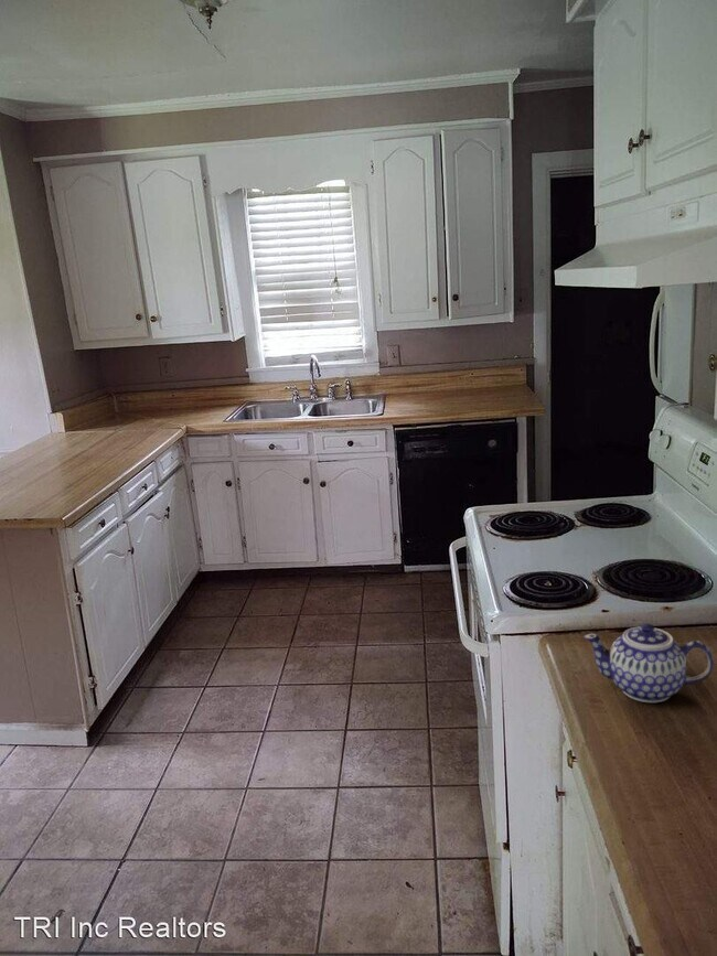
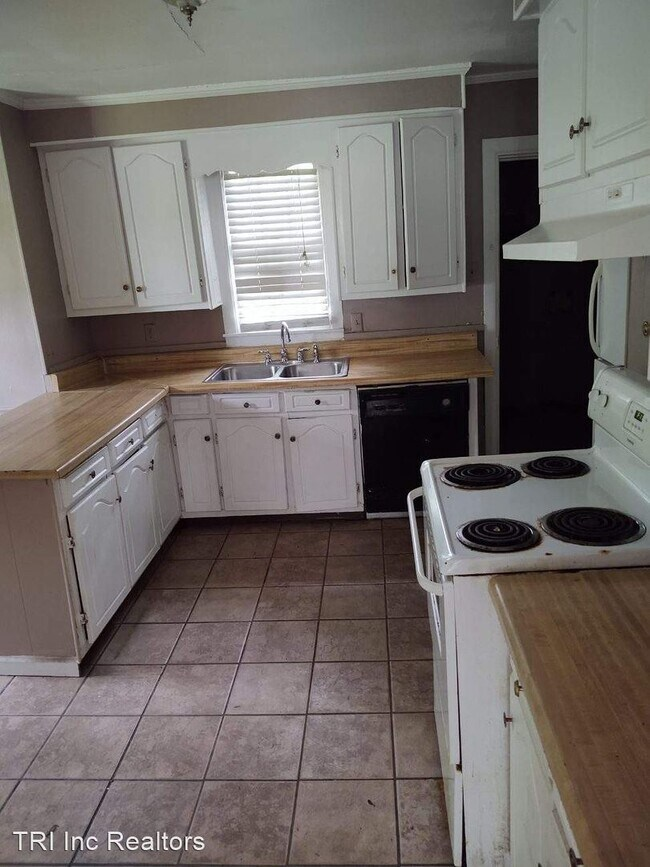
- teapot [582,622,715,703]
